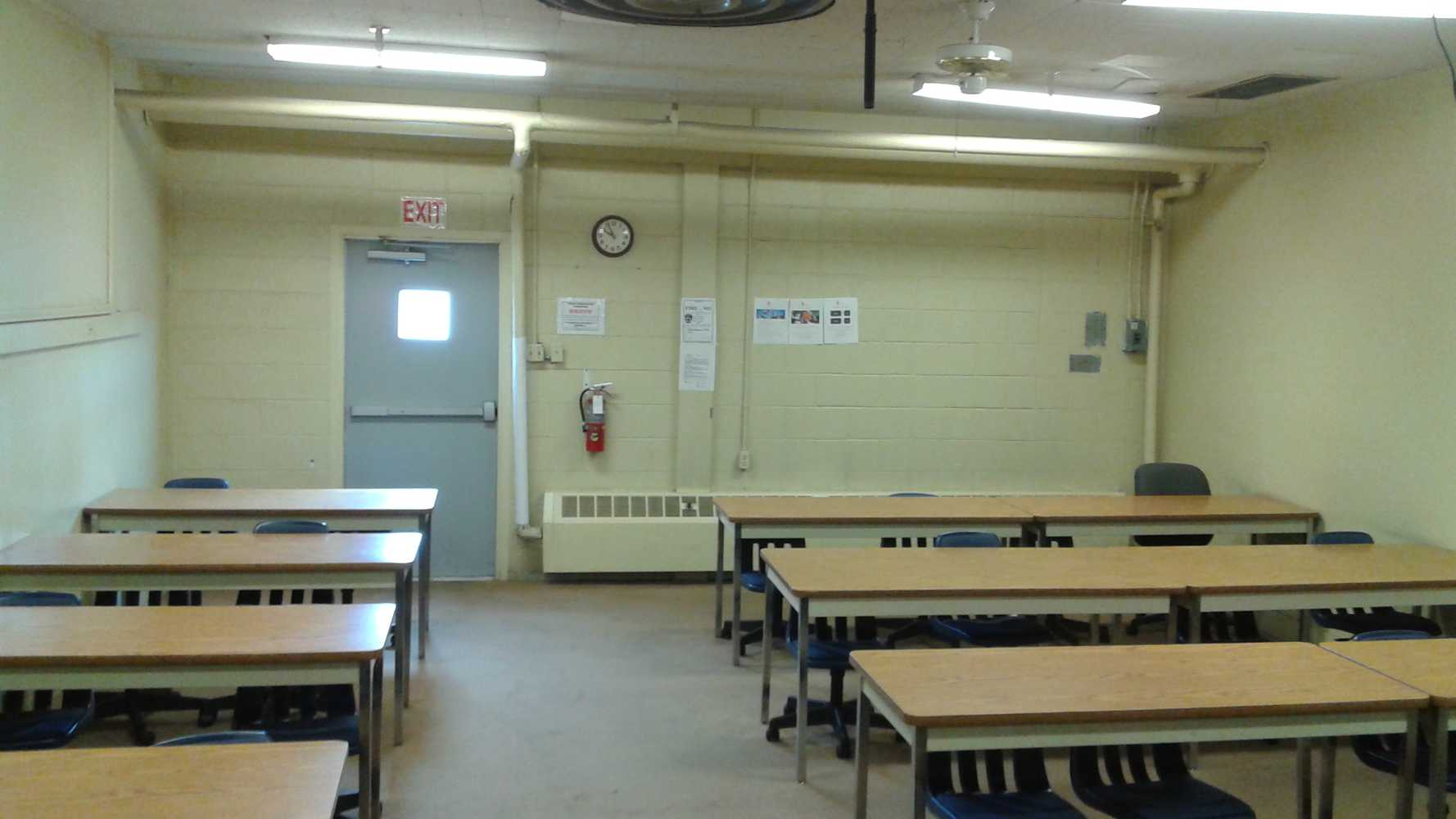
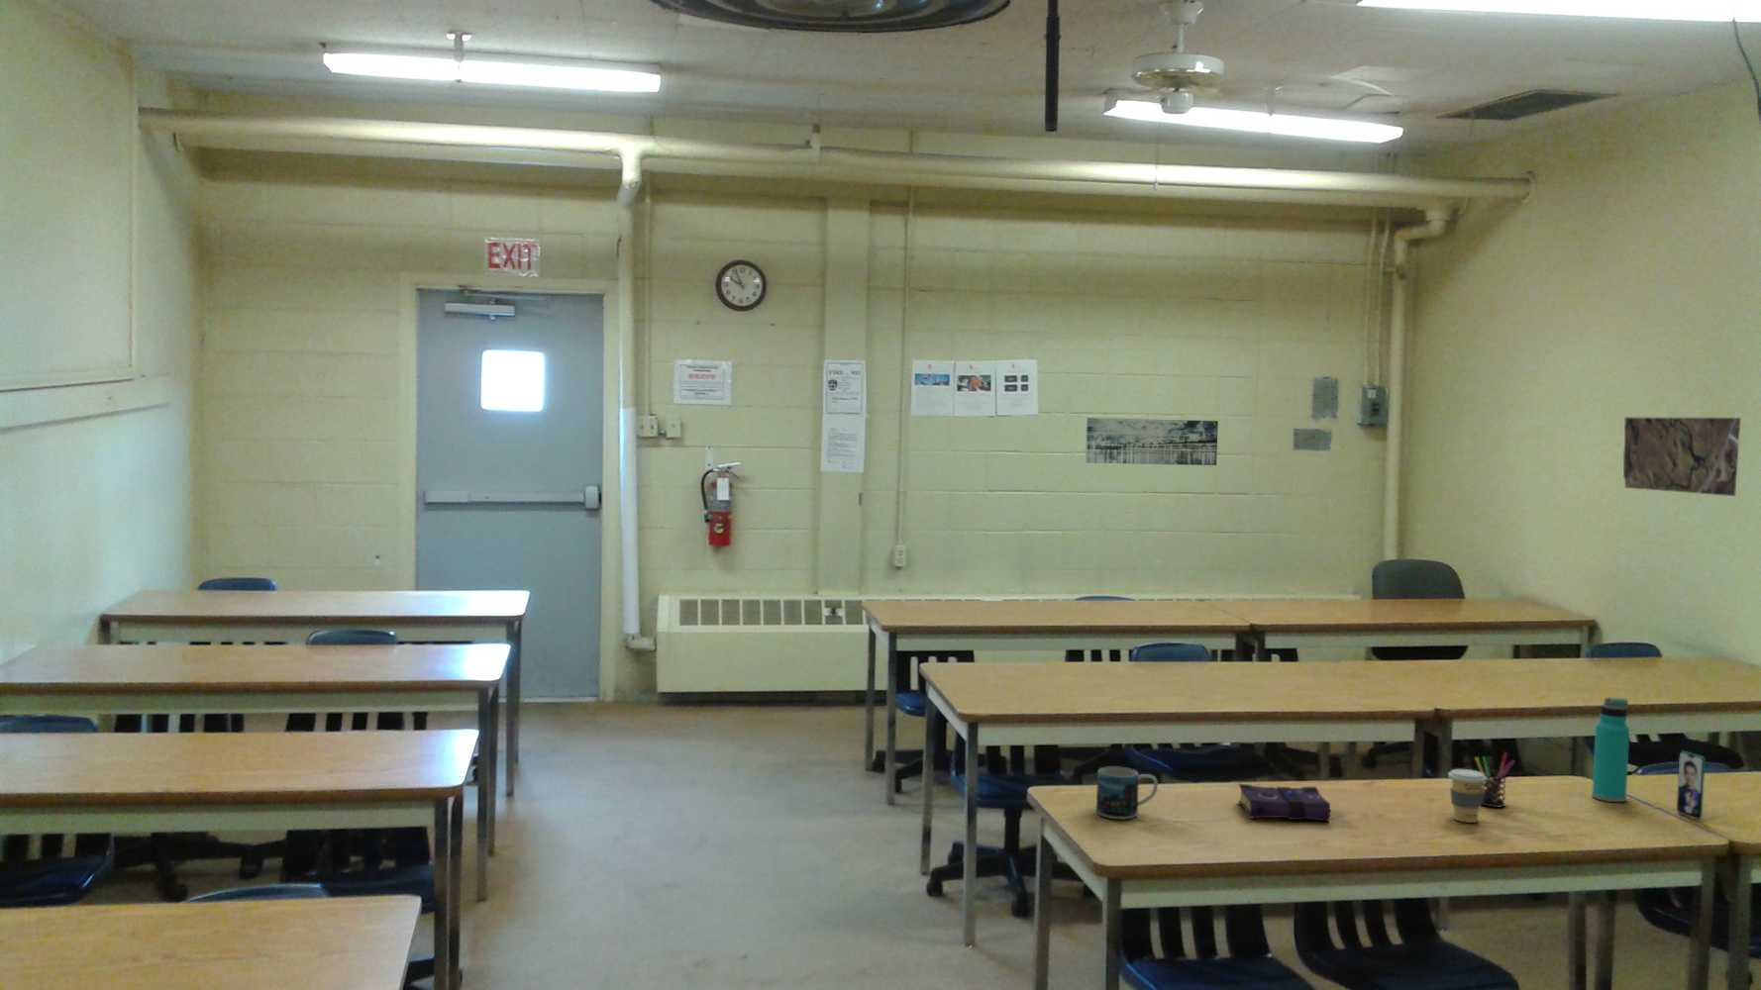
+ smartphone [1676,751,1705,821]
+ water bottle [1592,696,1630,803]
+ coffee cup [1447,769,1488,823]
+ book [1237,783,1332,823]
+ mug [1096,765,1159,820]
+ pen holder [1474,752,1515,809]
+ map [1622,417,1742,497]
+ wall art [1085,417,1219,467]
